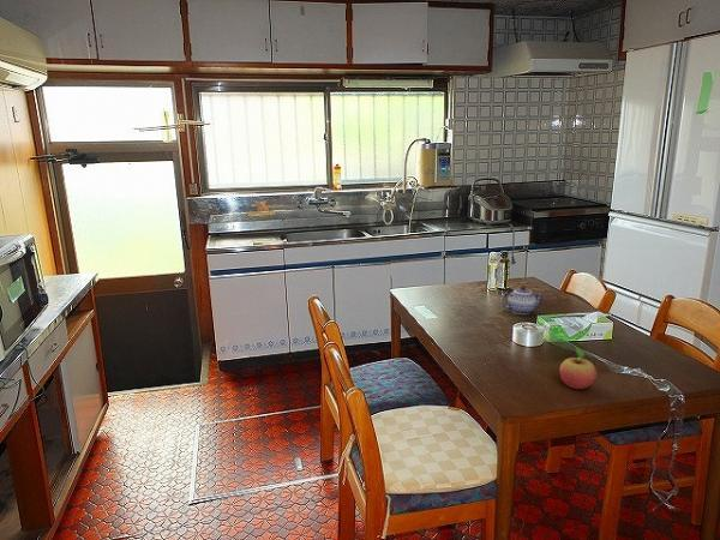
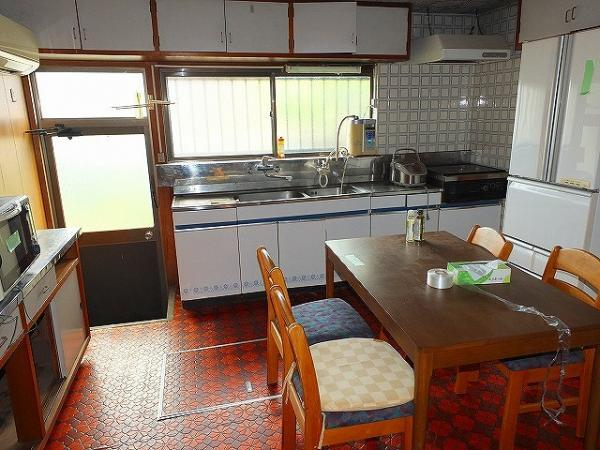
- teapot [499,284,545,316]
- fruit [558,347,598,390]
